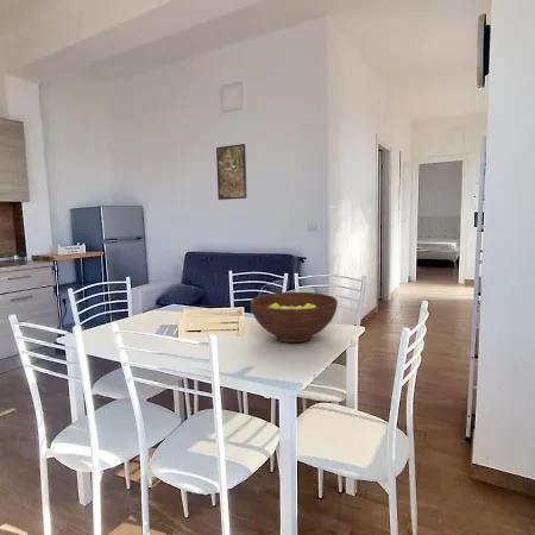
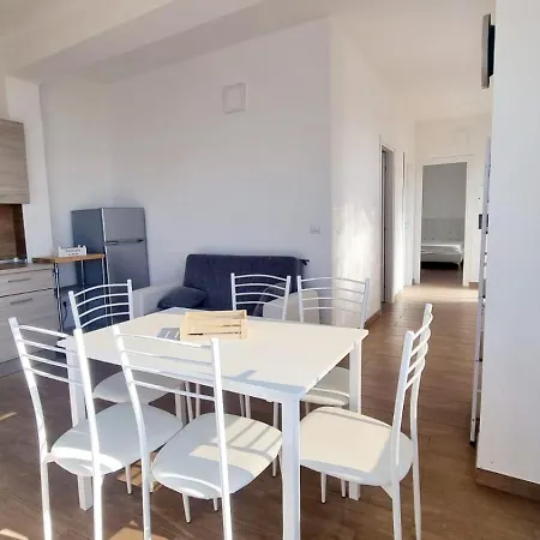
- fruit bowl [250,291,339,344]
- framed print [215,143,248,201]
